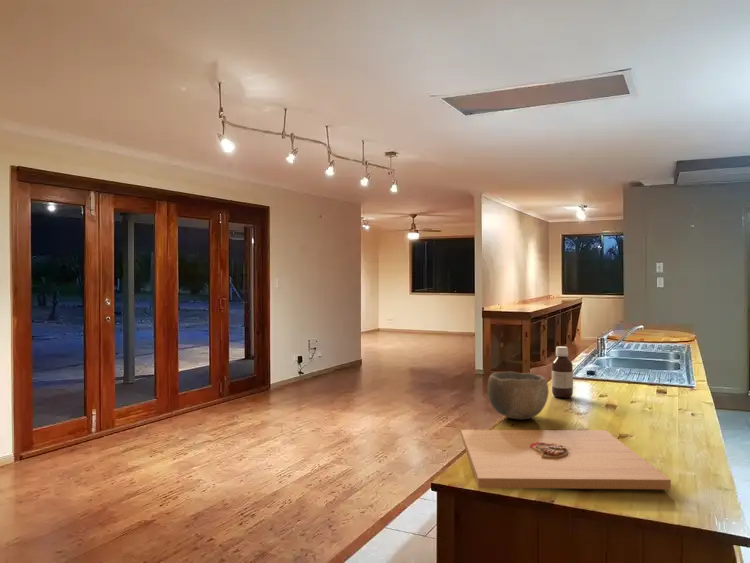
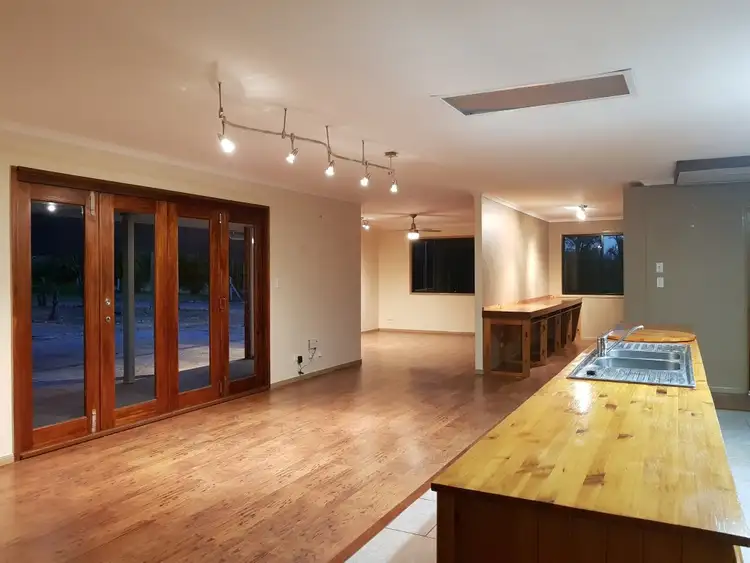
- platter [460,429,672,490]
- bottle [551,345,574,399]
- bowl [487,371,550,421]
